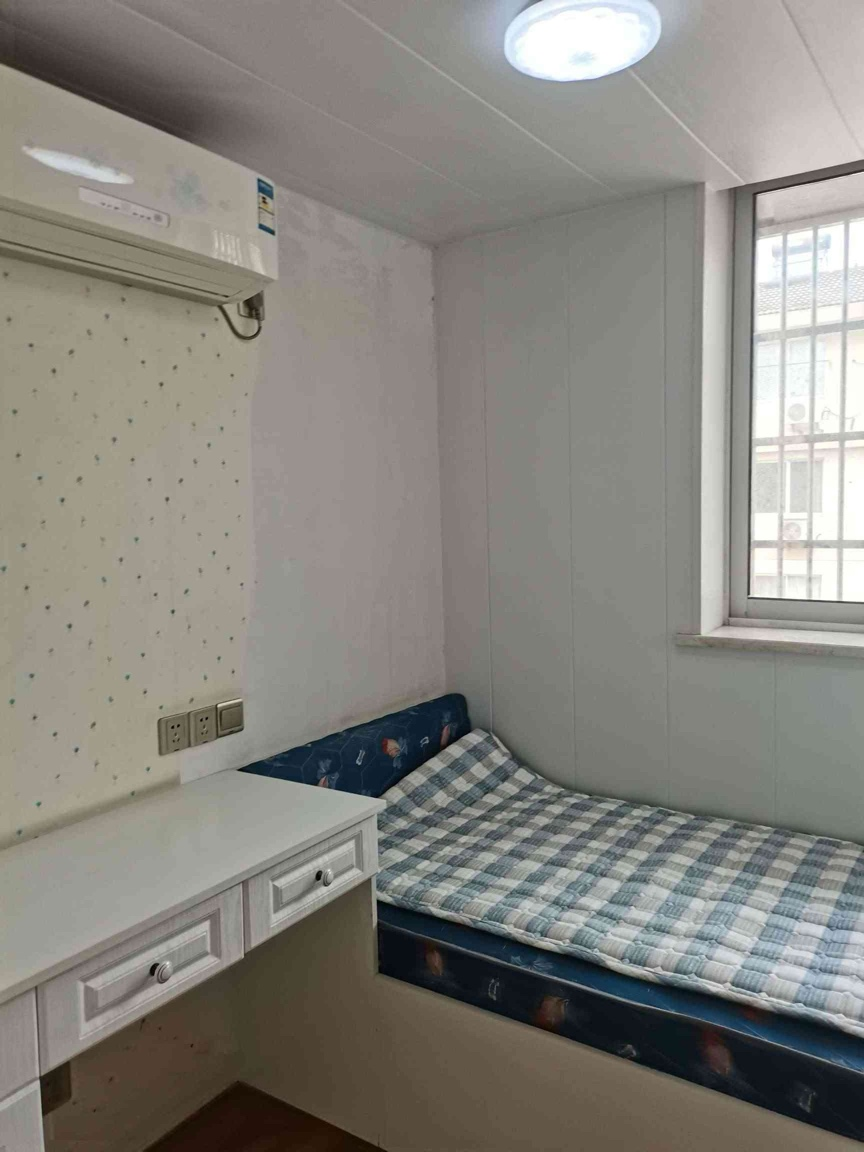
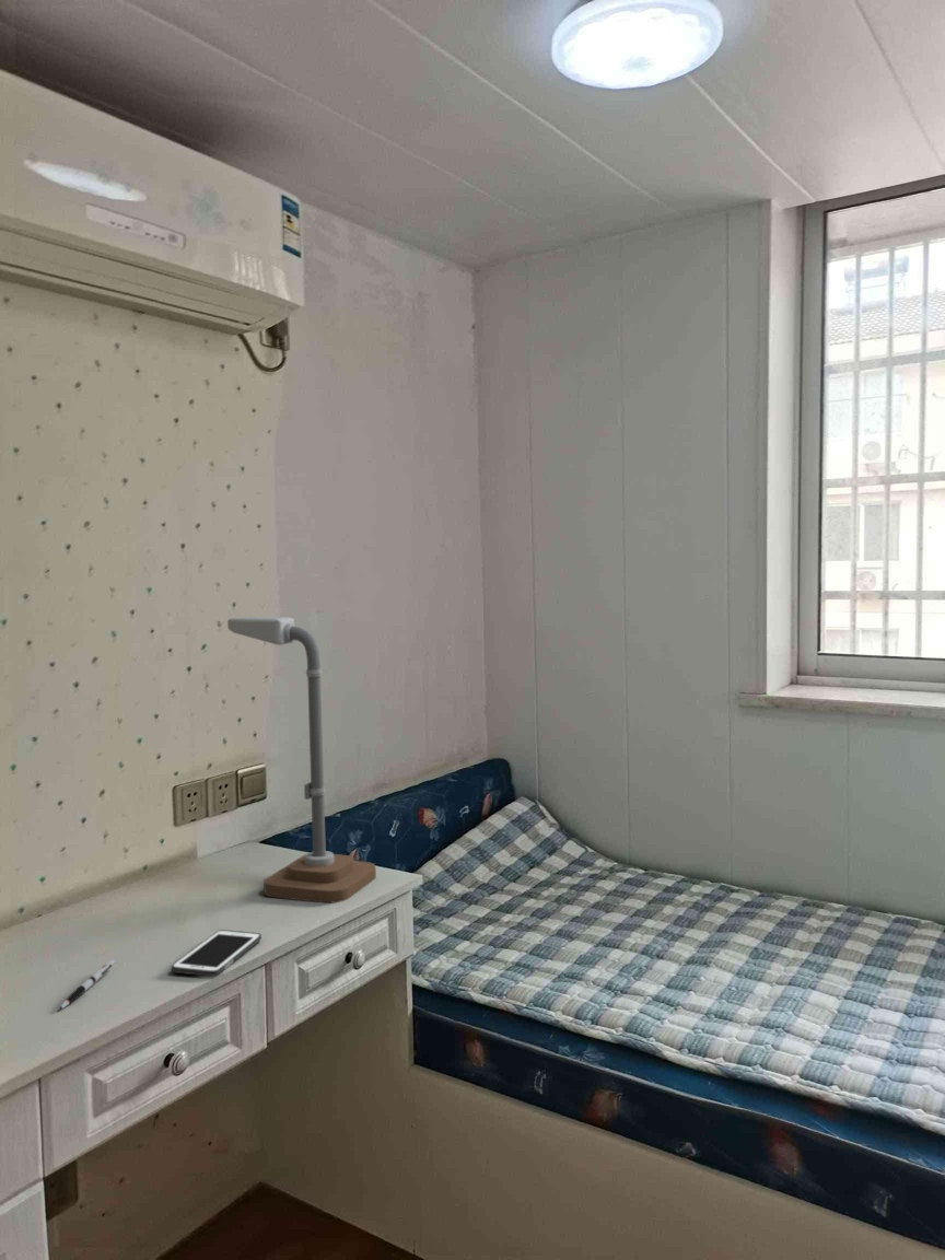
+ pen [58,959,115,1011]
+ cell phone [171,929,262,978]
+ desk lamp [226,616,377,903]
